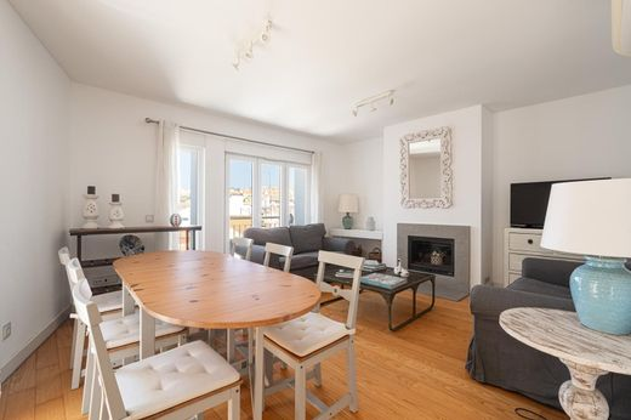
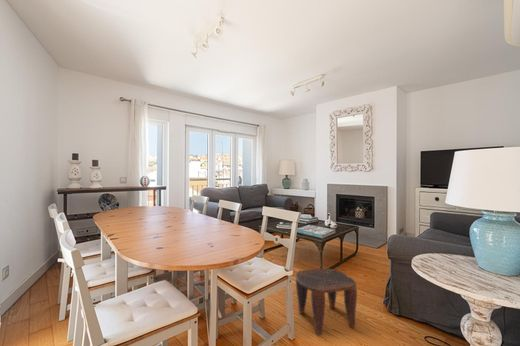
+ stool [295,267,358,337]
